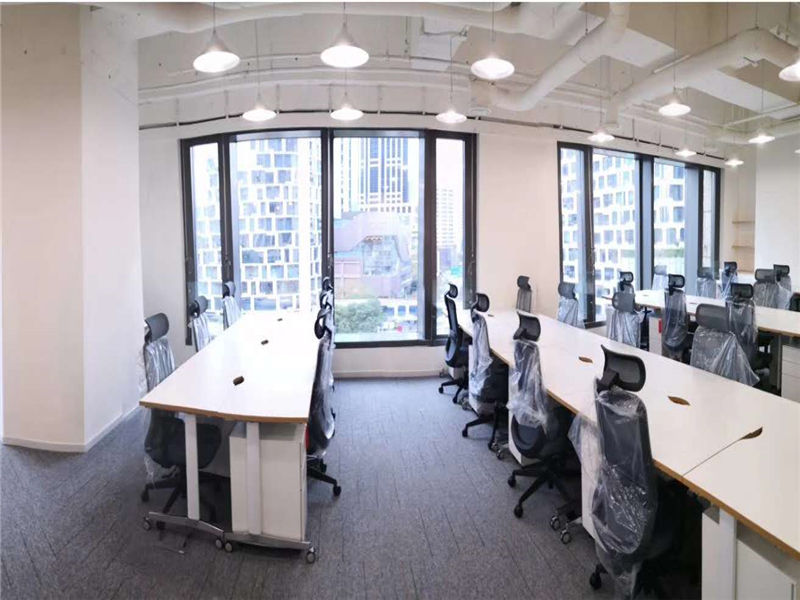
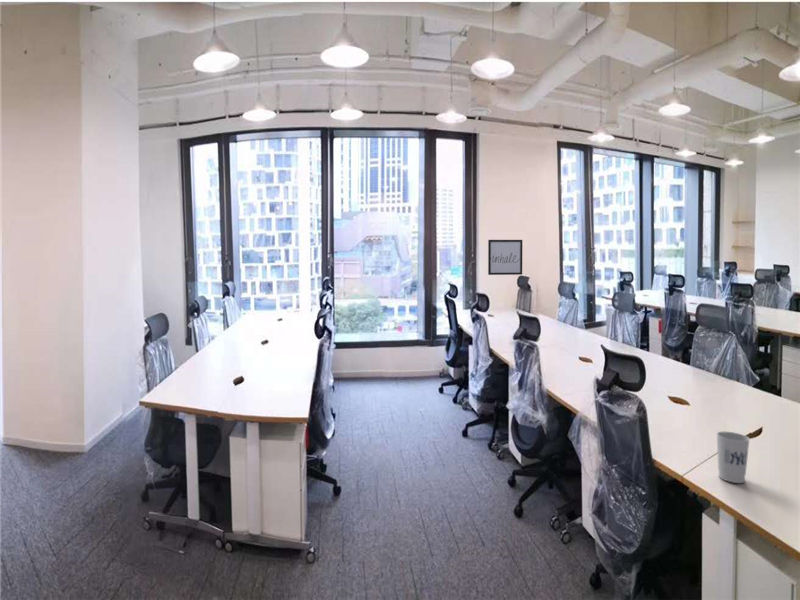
+ wall art [487,239,523,276]
+ cup [716,431,751,484]
